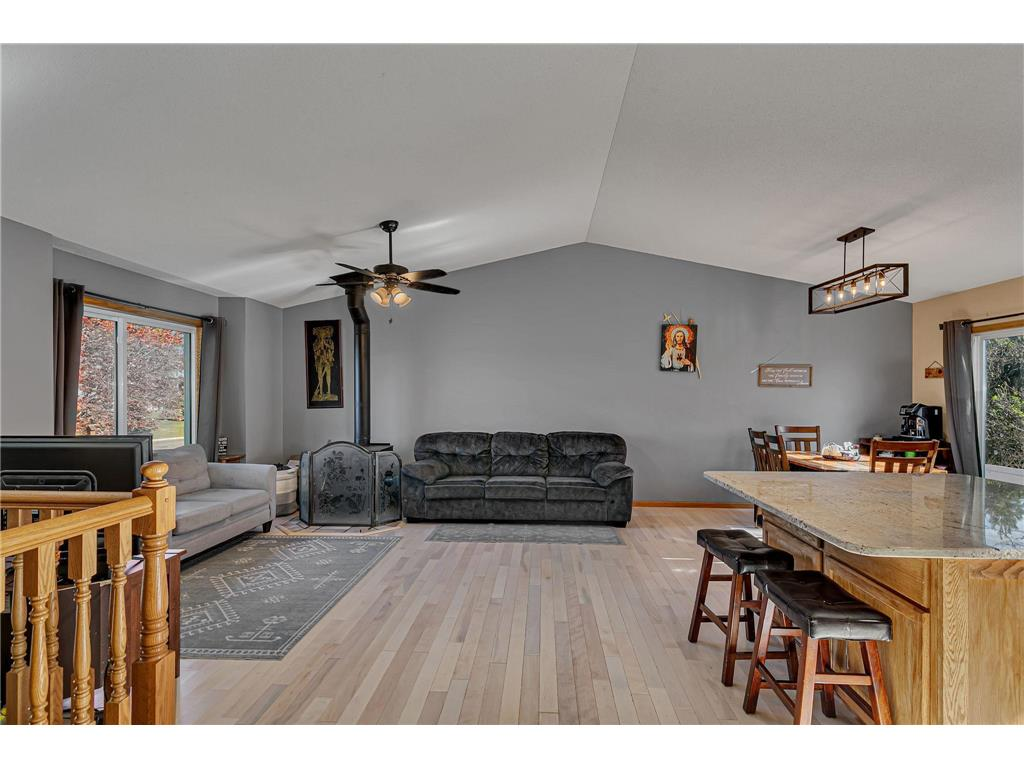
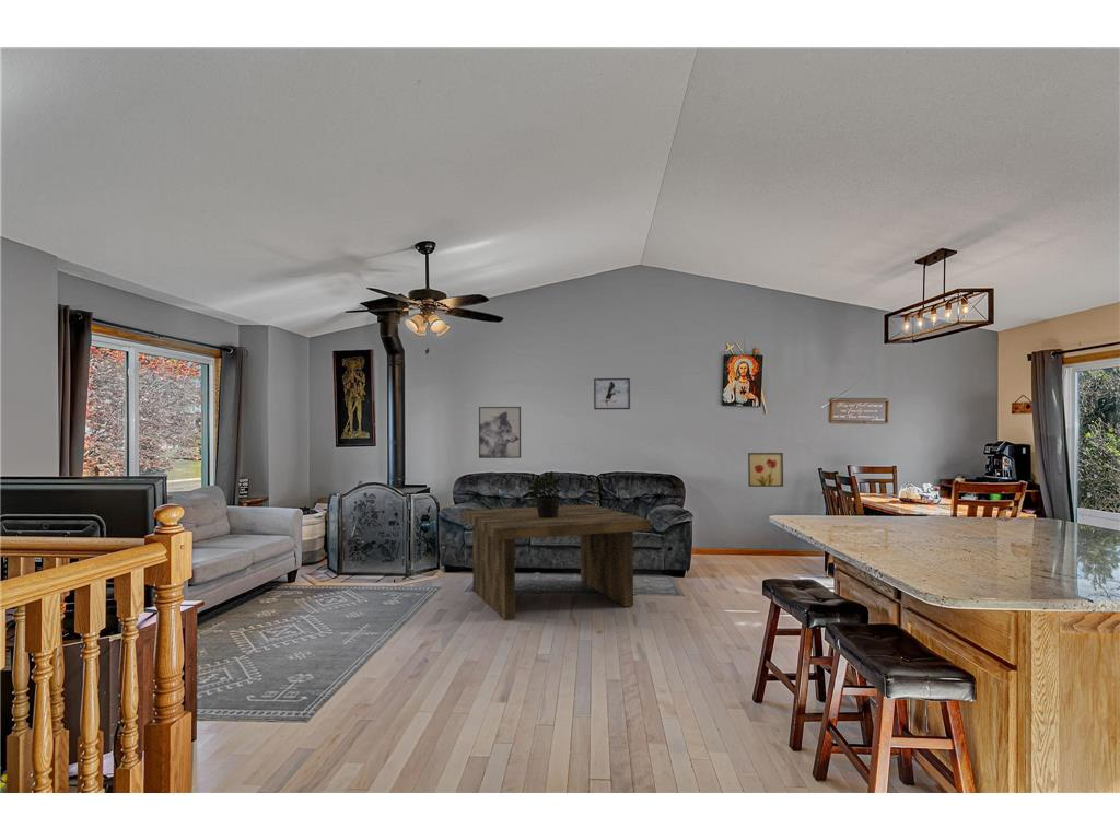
+ wall art [747,452,784,488]
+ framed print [593,377,631,410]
+ wall art [478,406,522,459]
+ potted plant [527,470,563,518]
+ coffee table [464,503,652,621]
